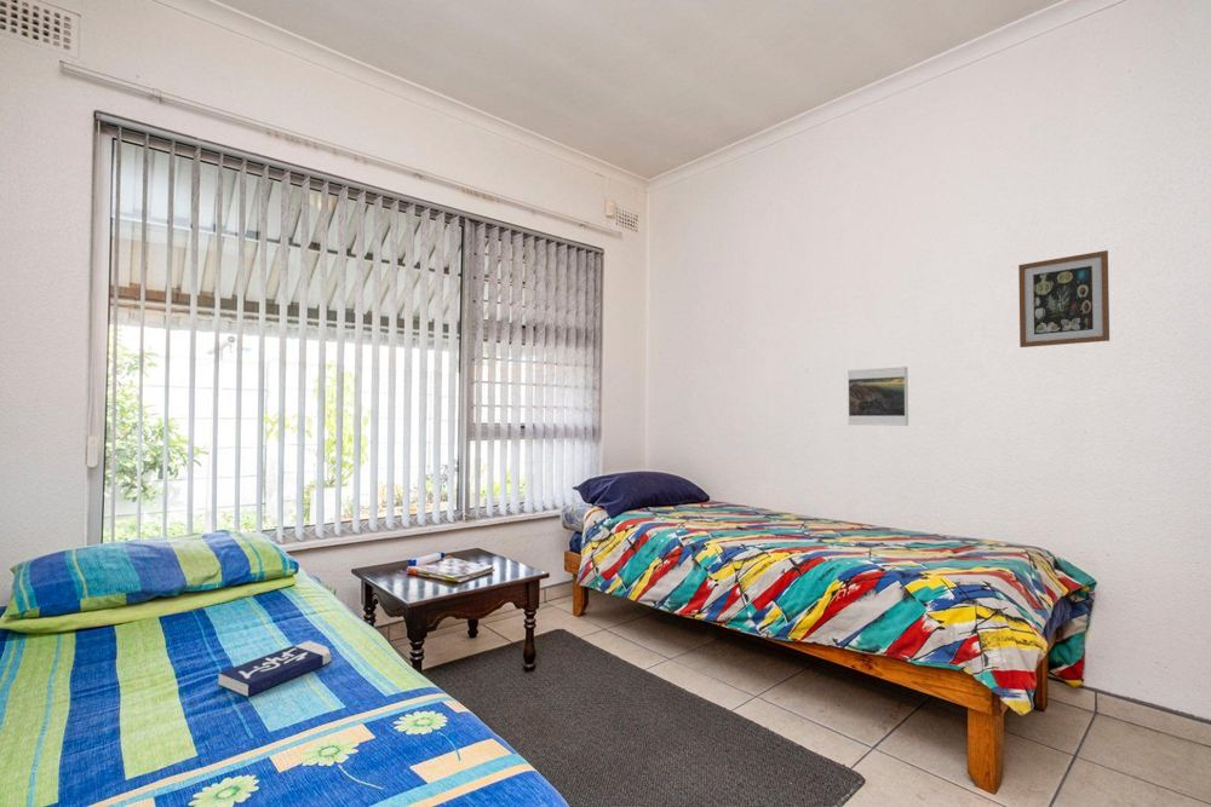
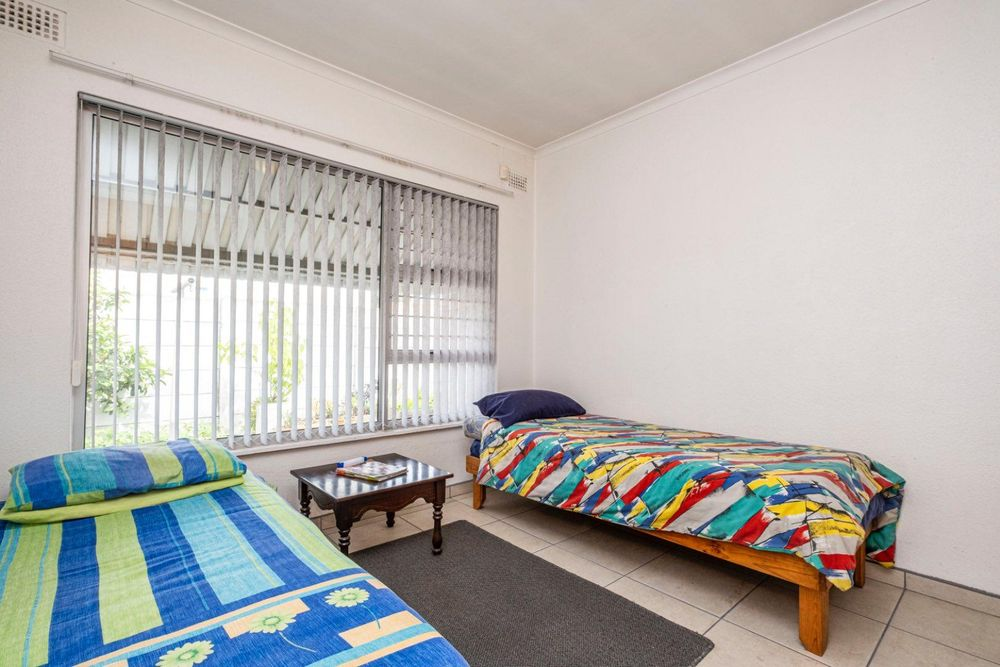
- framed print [846,365,909,427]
- book [217,640,333,698]
- wall art [1017,249,1110,348]
